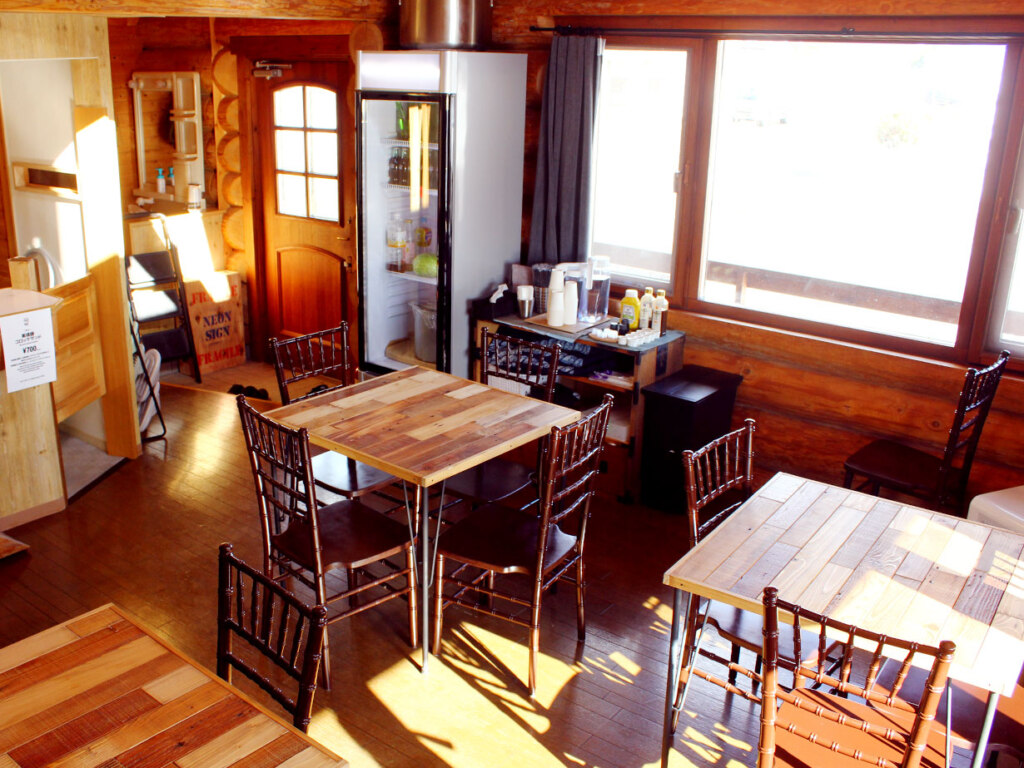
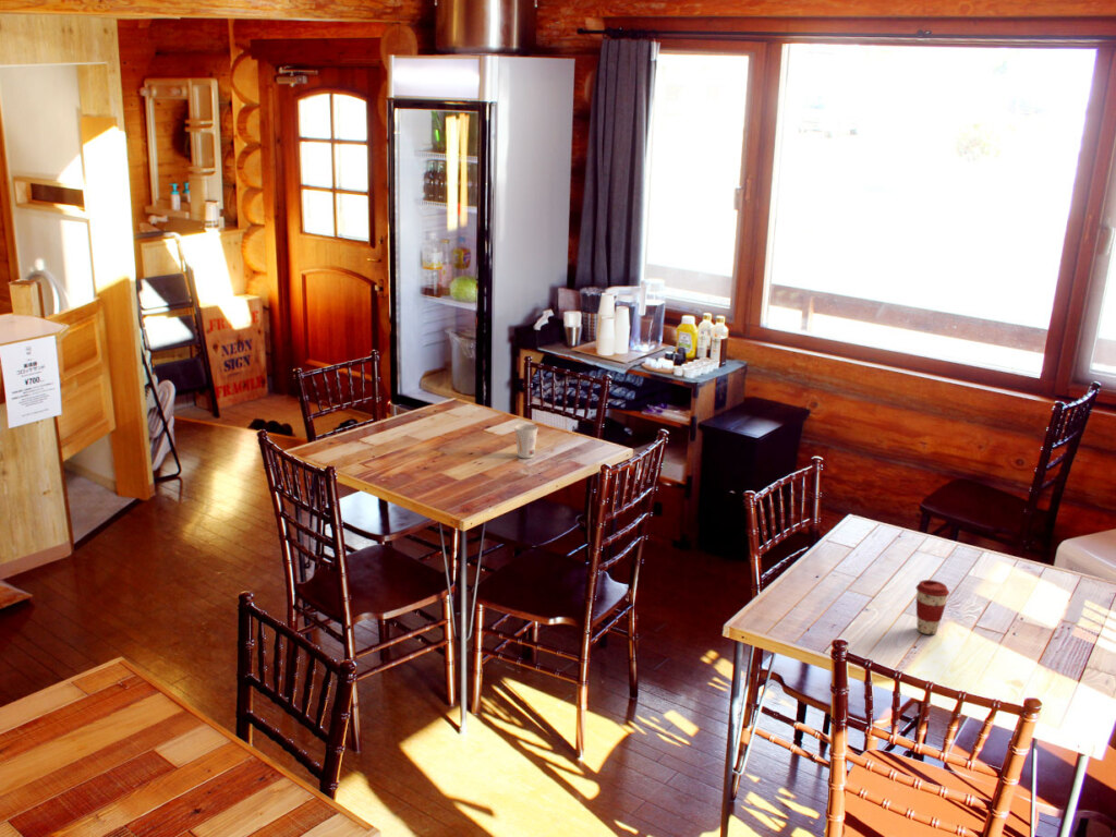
+ coffee cup [915,579,950,635]
+ cup [513,423,539,459]
